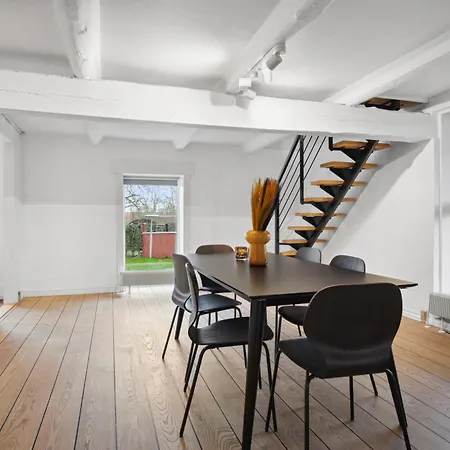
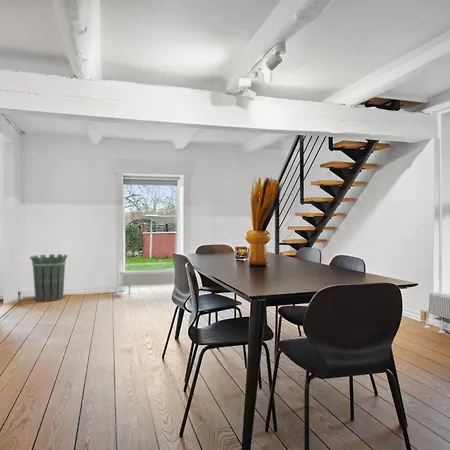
+ waste bin [29,253,69,303]
